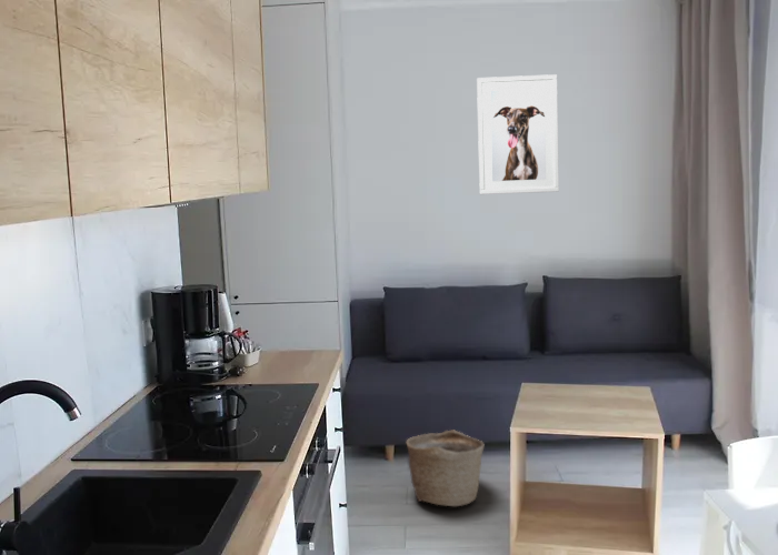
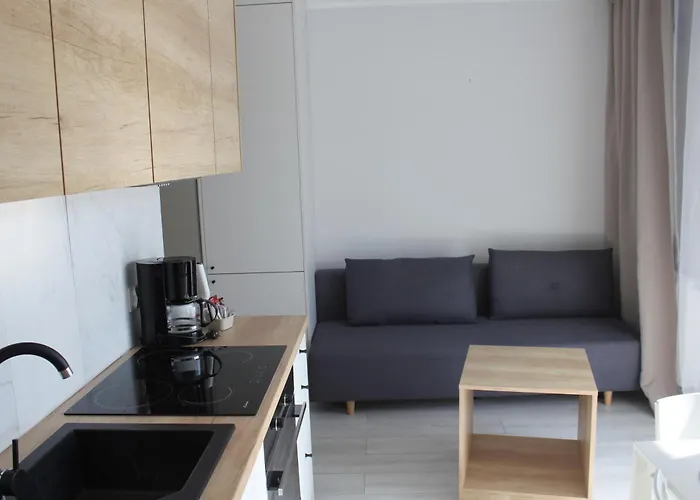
- basket [406,430,485,507]
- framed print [476,73,560,195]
